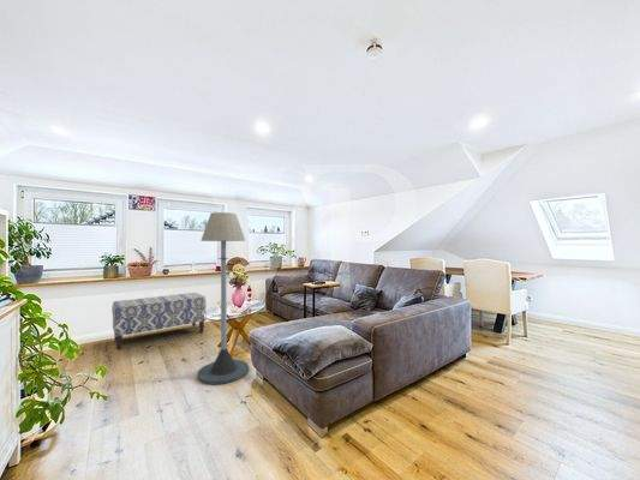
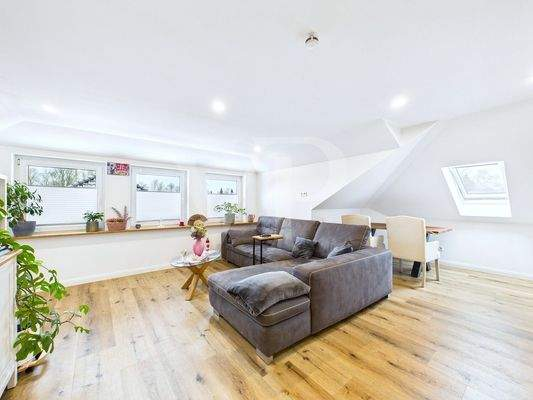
- floor lamp [197,211,250,385]
- bench [110,292,208,350]
